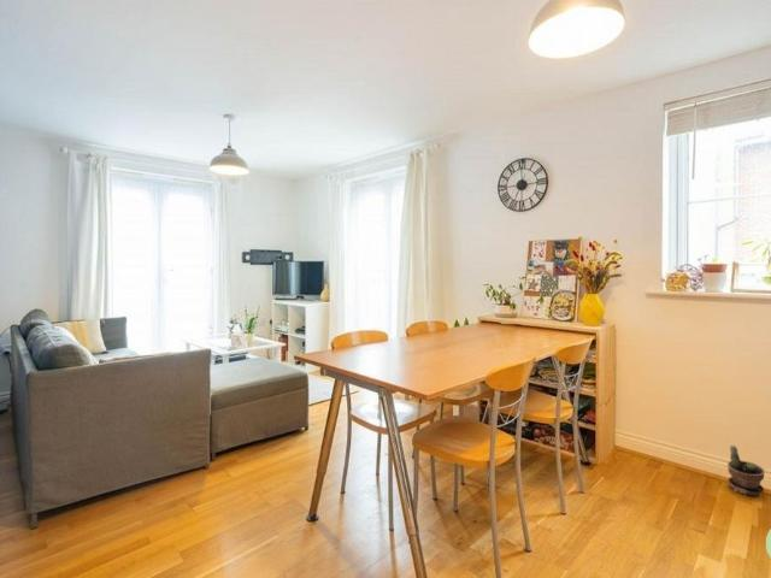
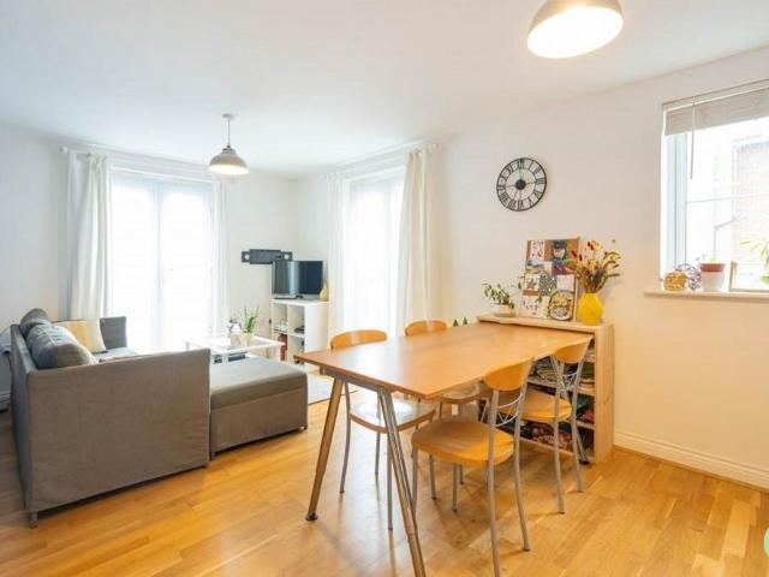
- potted plant [726,443,766,497]
